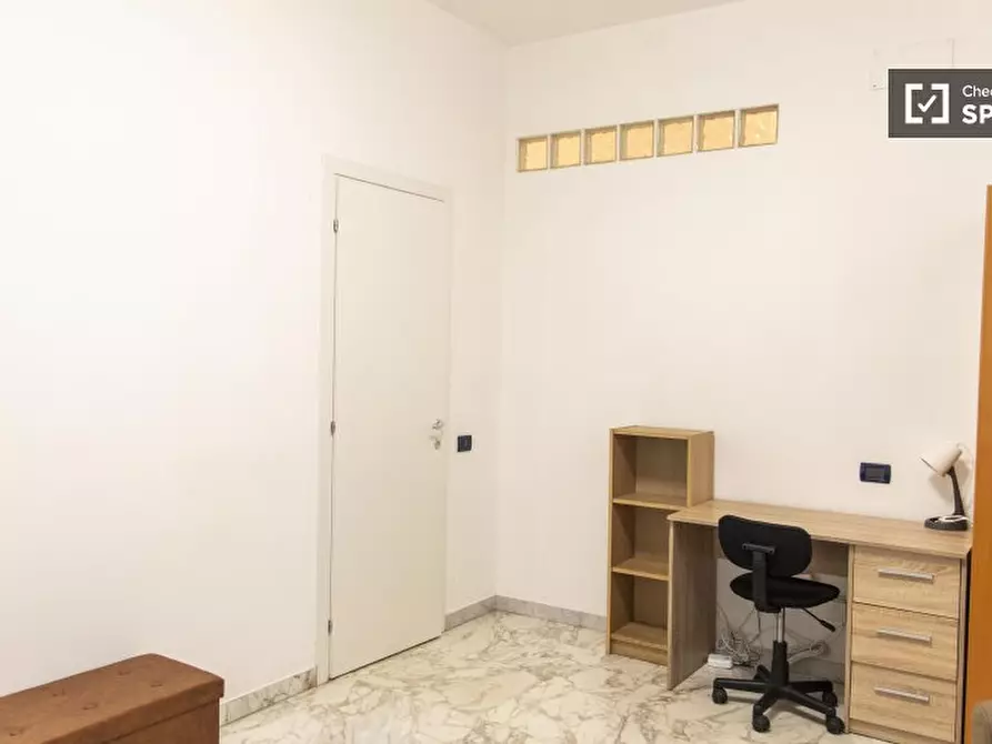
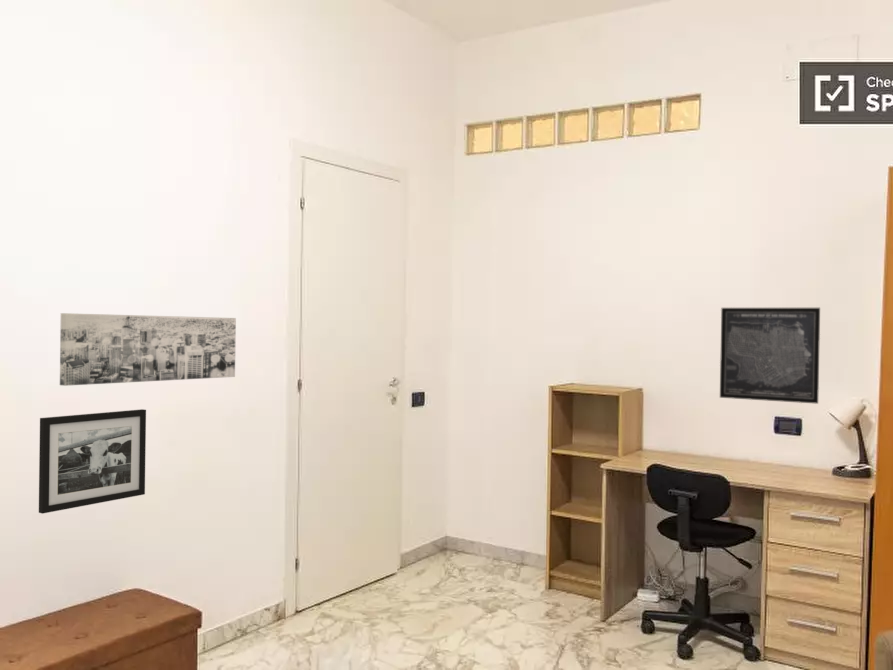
+ picture frame [38,408,147,515]
+ wall art [719,307,821,405]
+ wall art [59,312,237,387]
